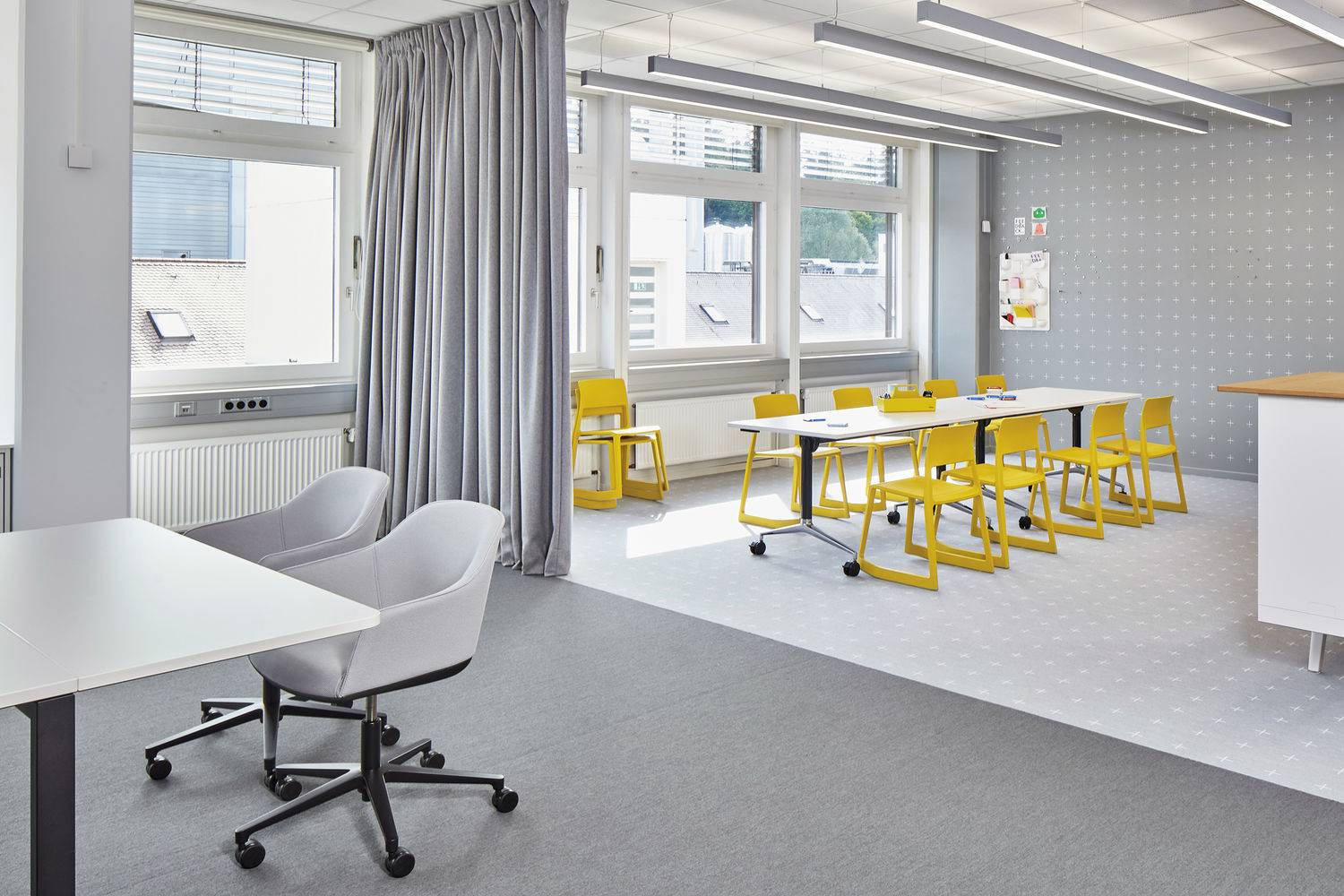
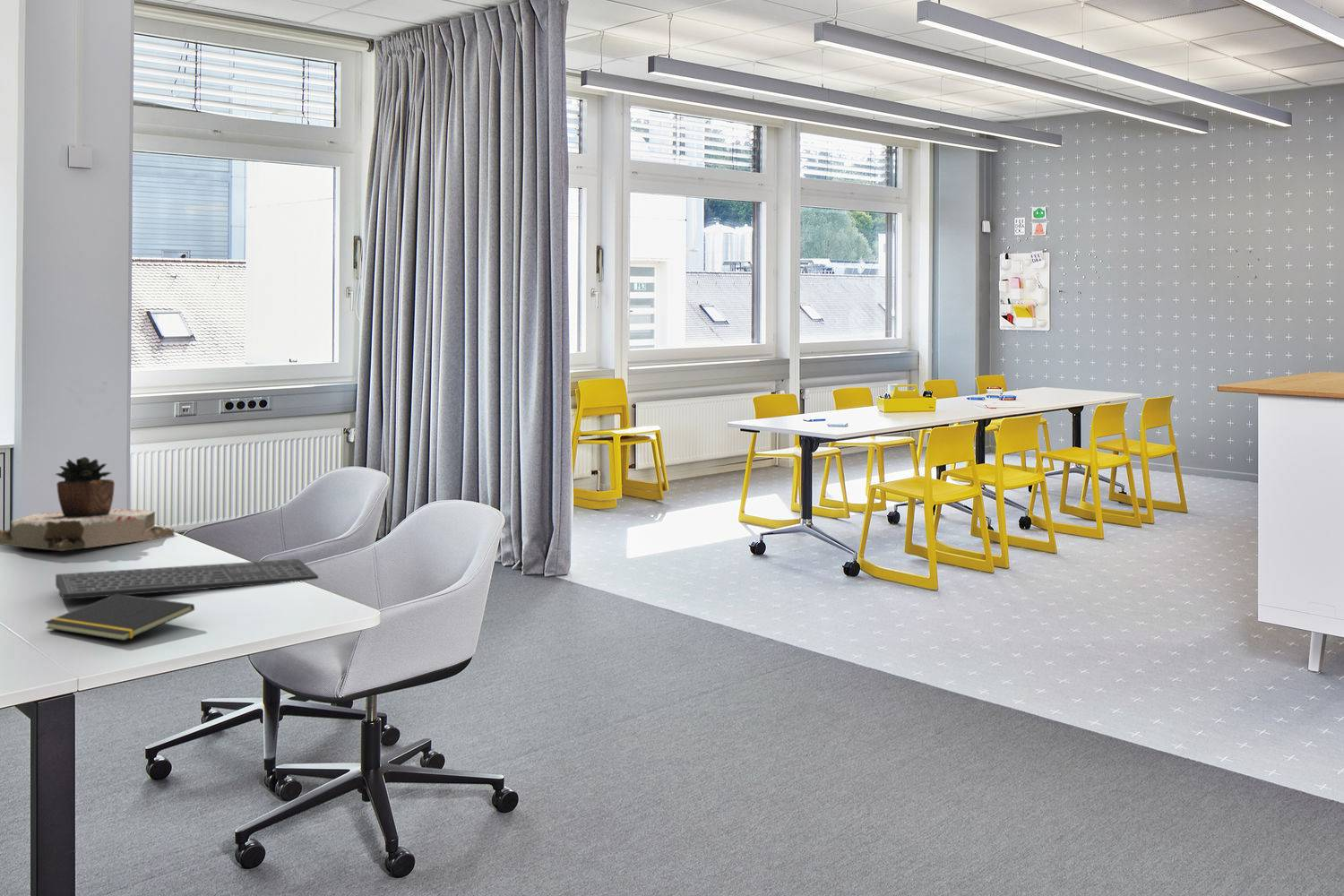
+ succulent plant [0,456,175,552]
+ keyboard [55,558,319,600]
+ notepad [44,594,195,642]
